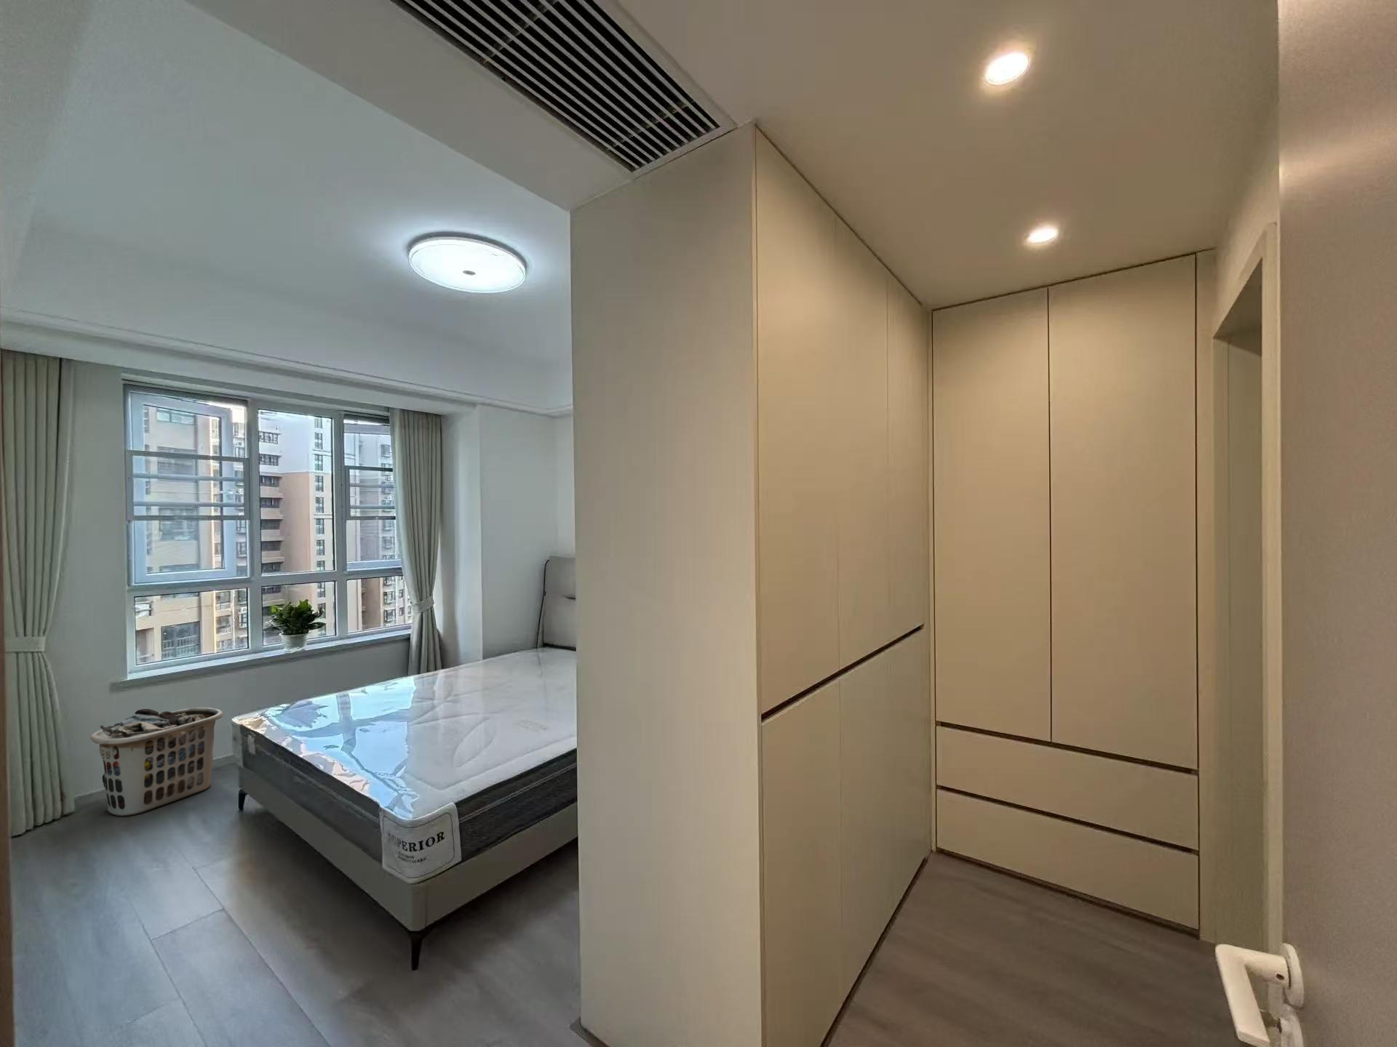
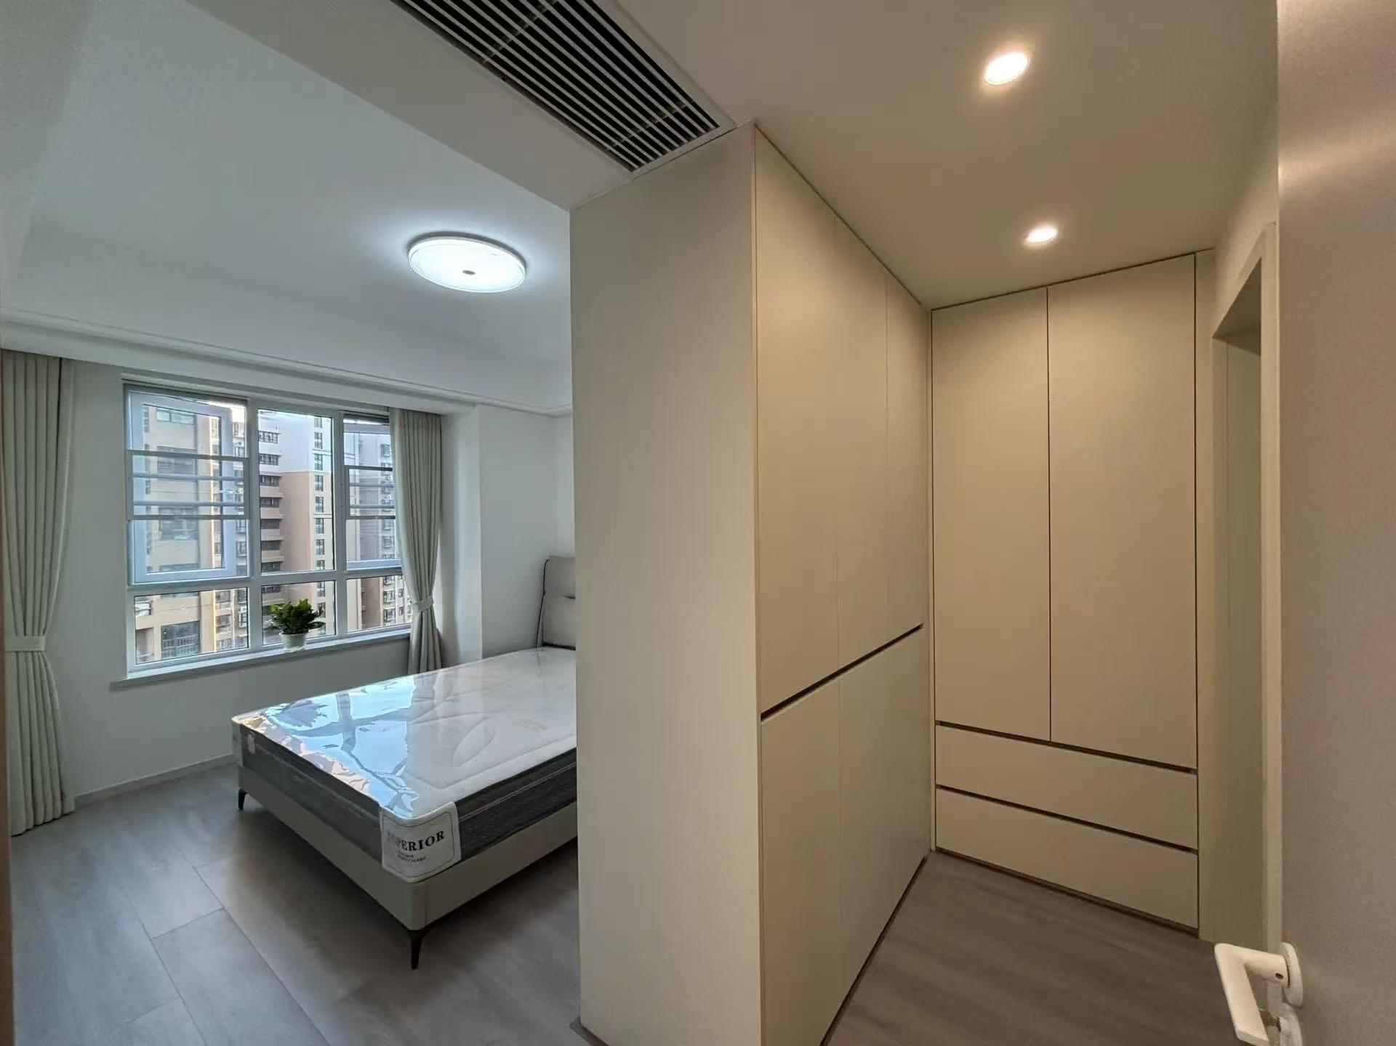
- clothes hamper [89,707,223,817]
